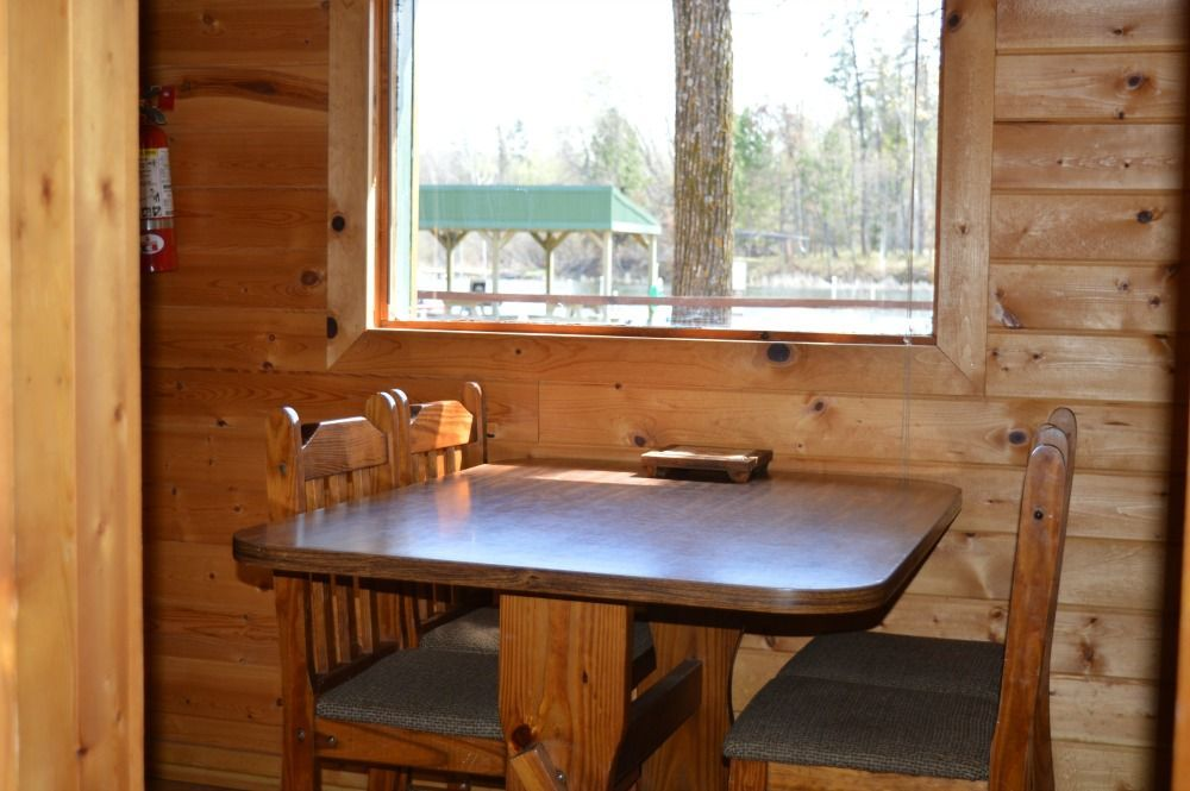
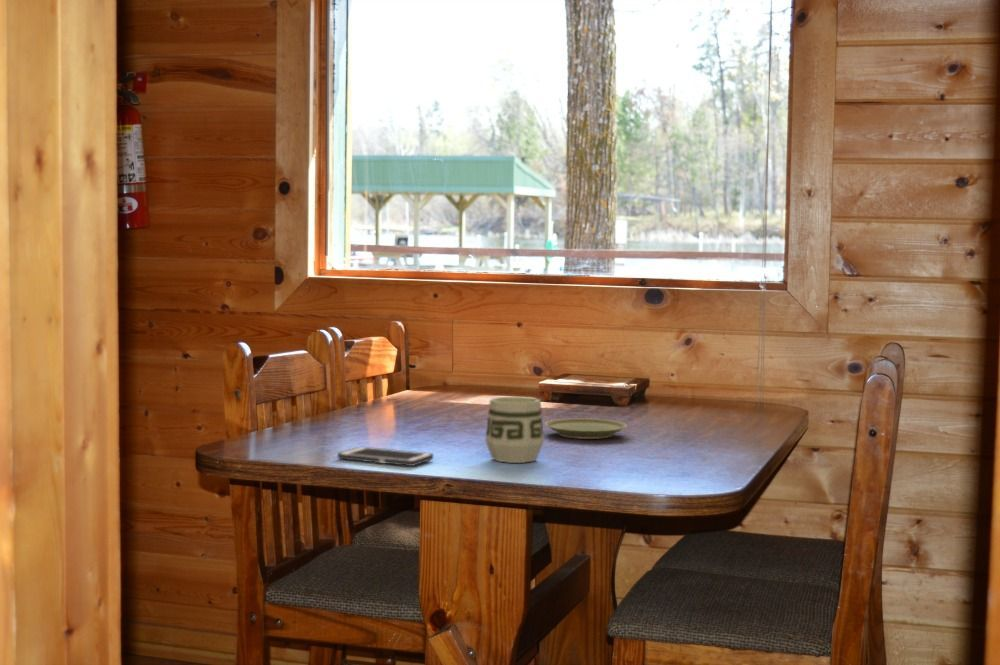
+ cup [484,396,545,464]
+ cell phone [337,446,434,467]
+ plate [544,417,628,440]
